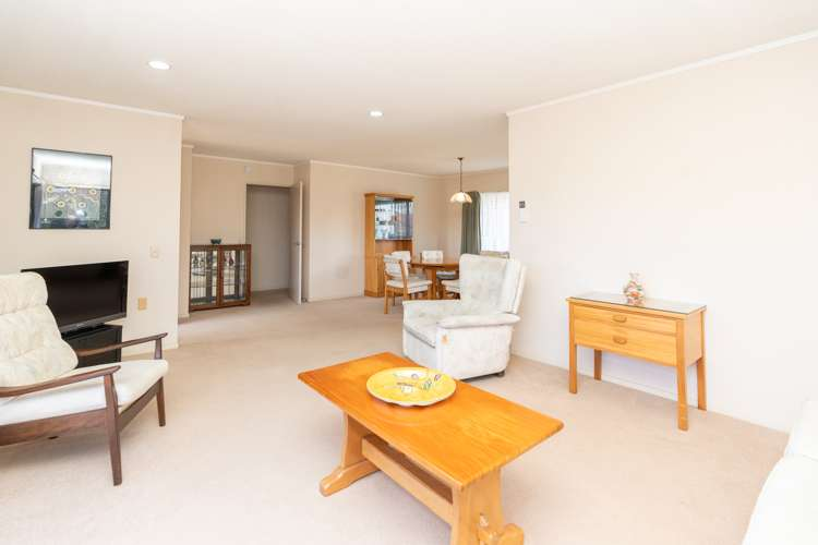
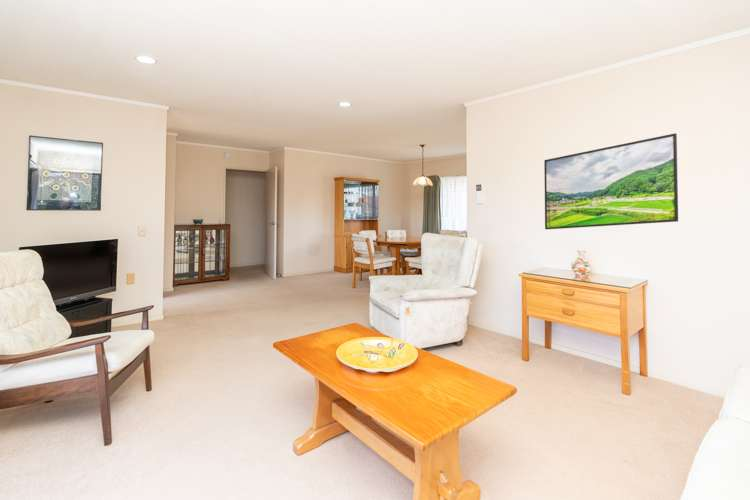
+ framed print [543,132,679,230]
